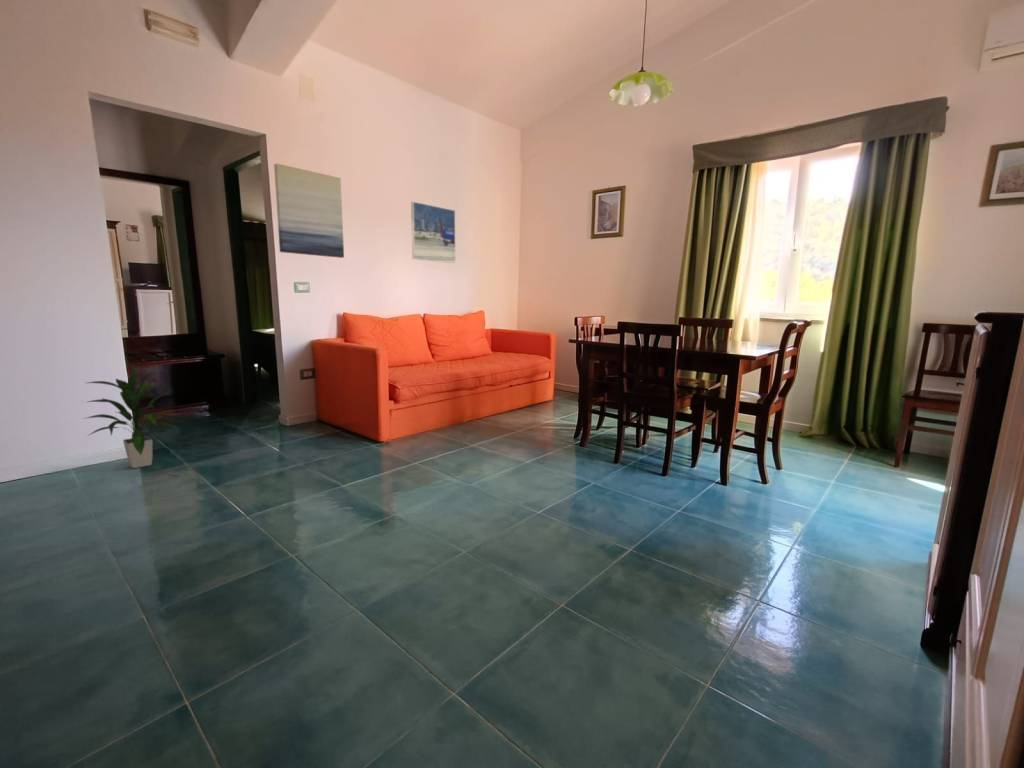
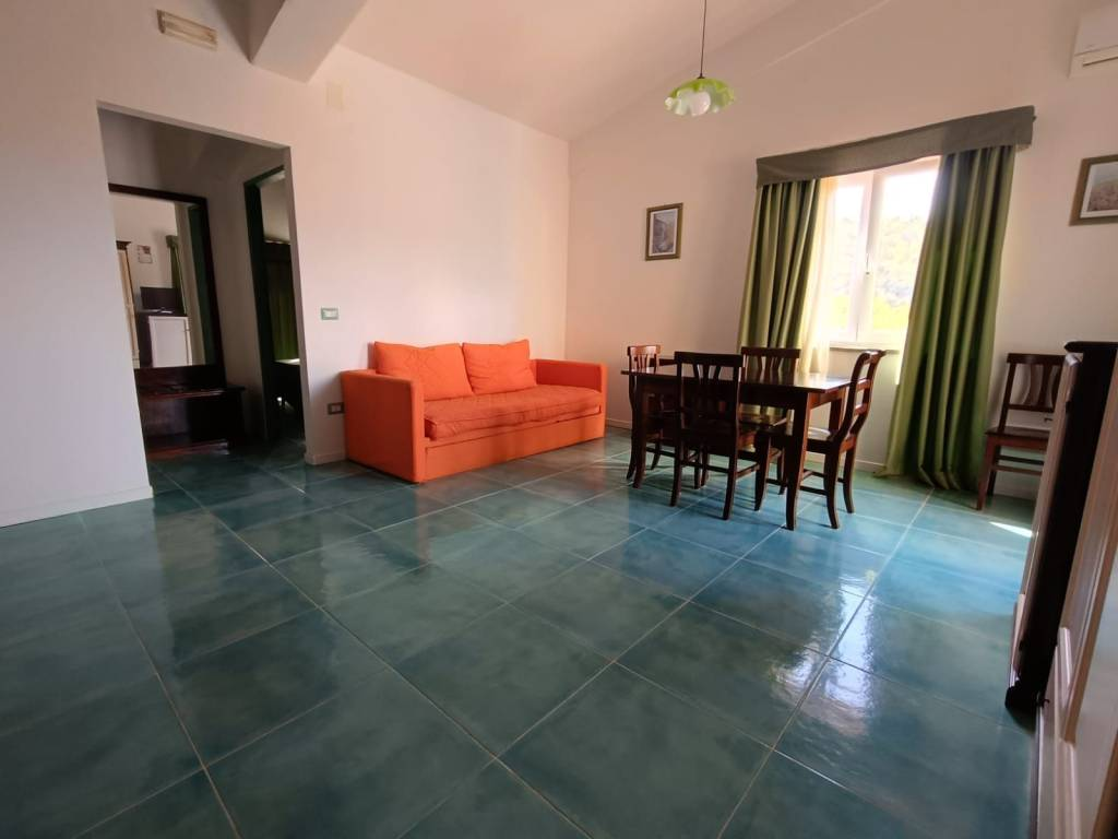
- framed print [410,201,456,264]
- wall art [273,162,345,259]
- indoor plant [80,366,178,469]
